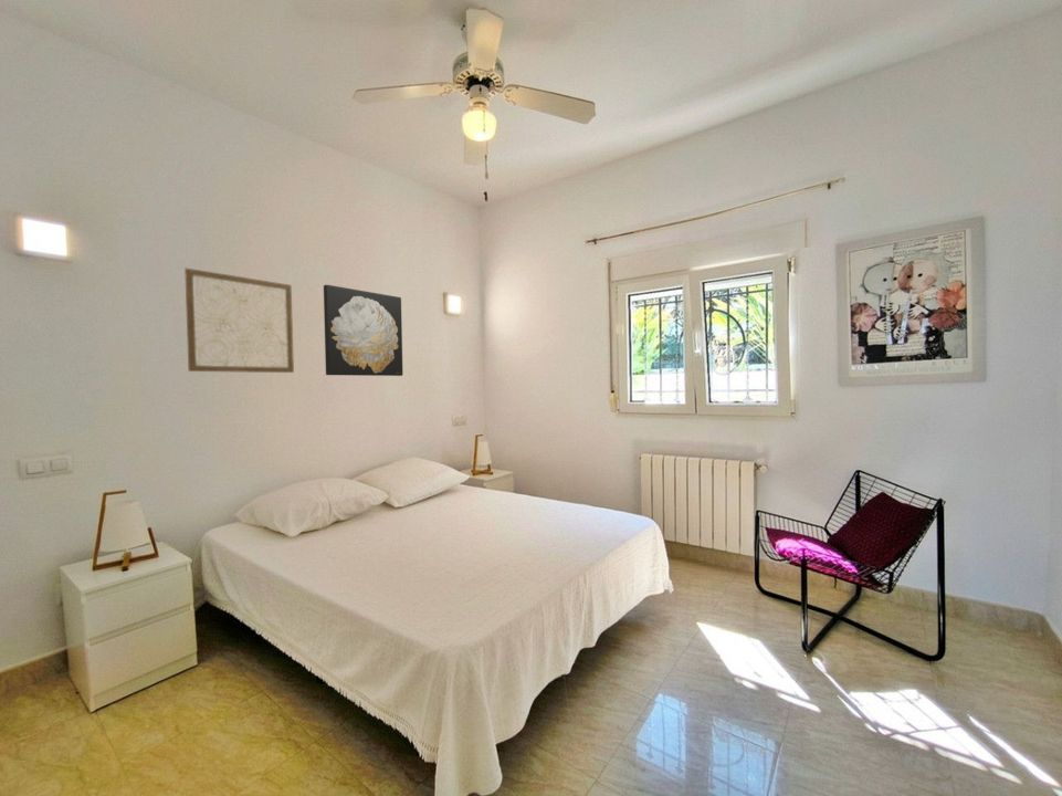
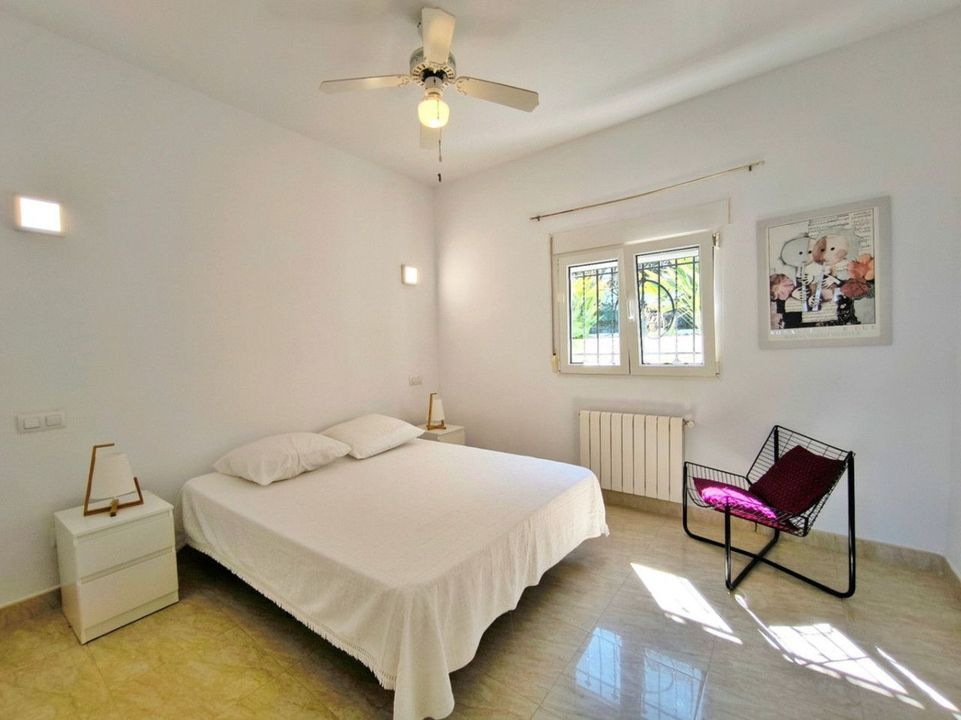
- wall art [183,268,295,374]
- wall art [323,284,403,377]
